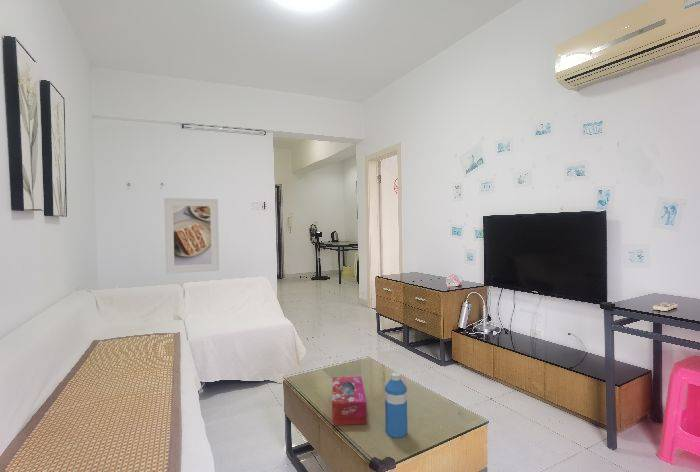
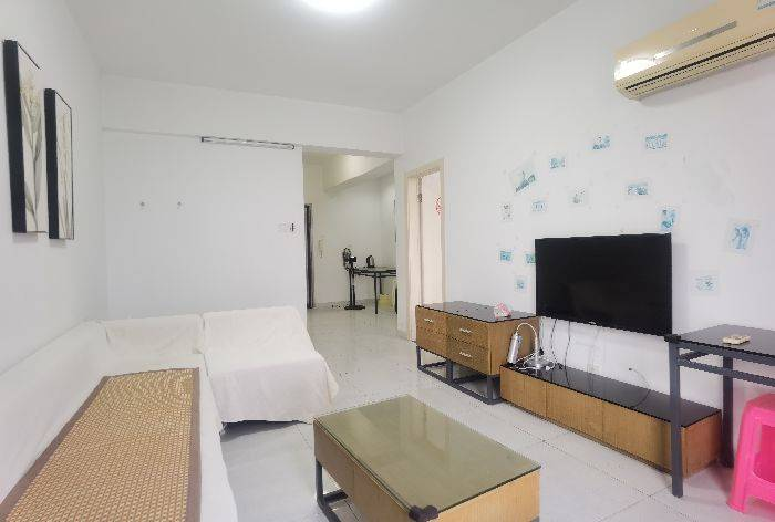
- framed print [163,197,220,275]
- water bottle [384,371,408,439]
- tissue box [331,375,368,426]
